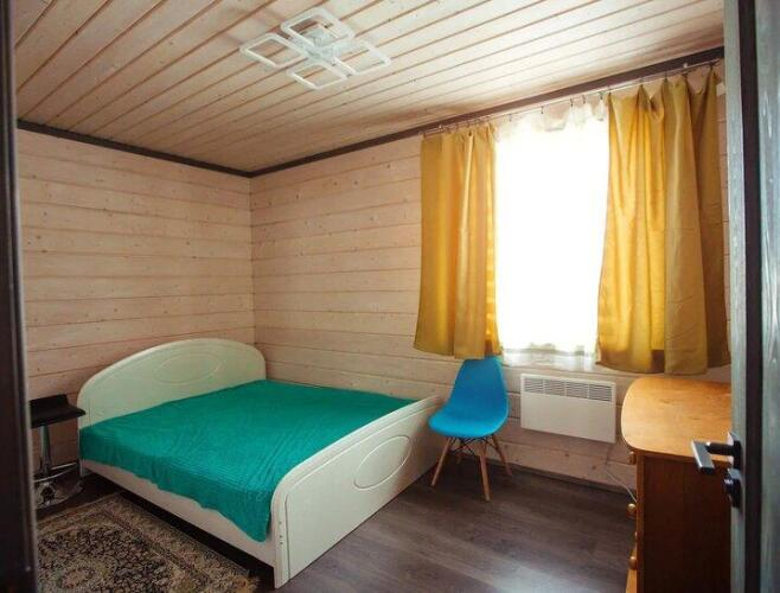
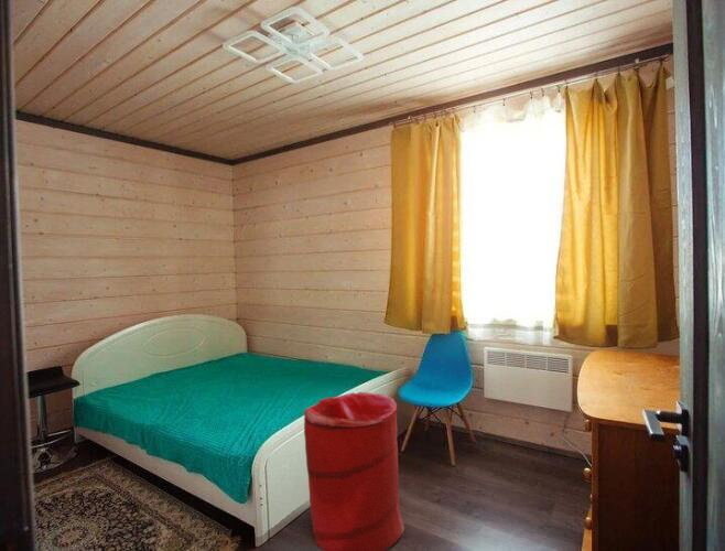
+ laundry hamper [303,391,405,551]
